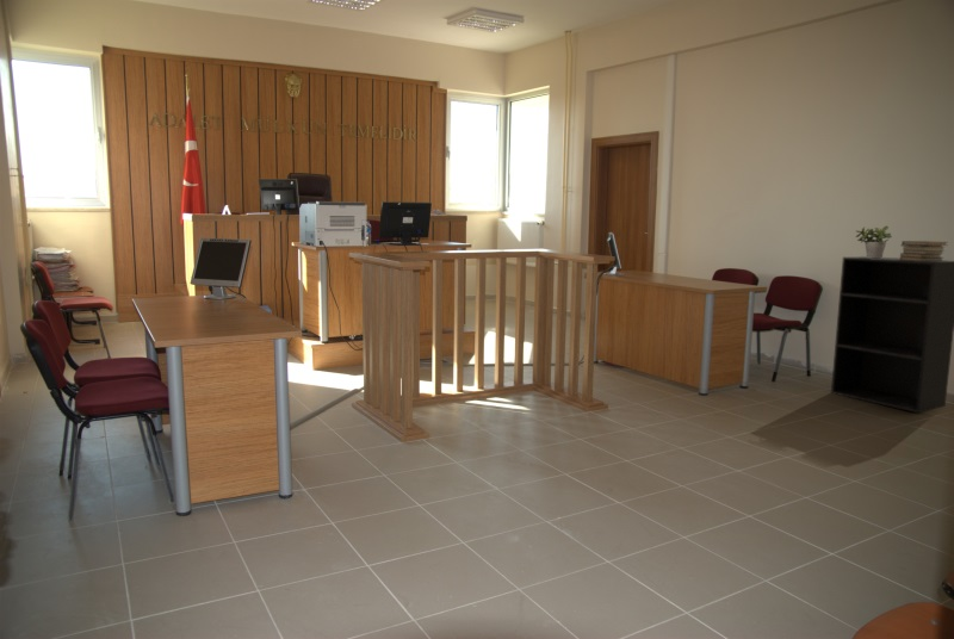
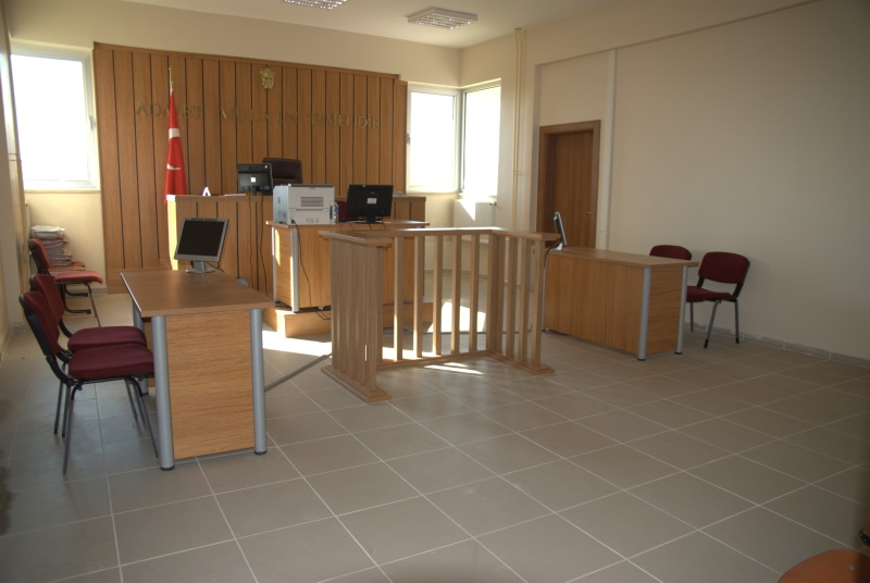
- book stack [899,240,949,261]
- potted plant [855,225,893,259]
- bookshelf [830,255,954,414]
